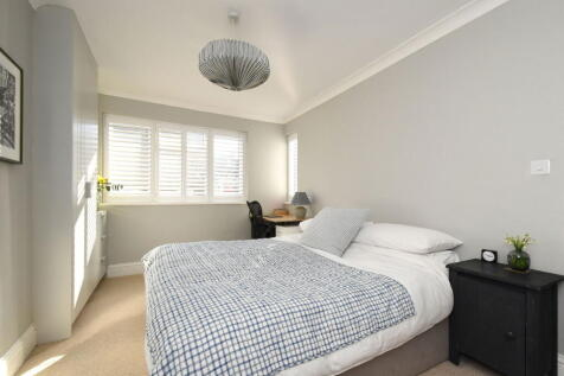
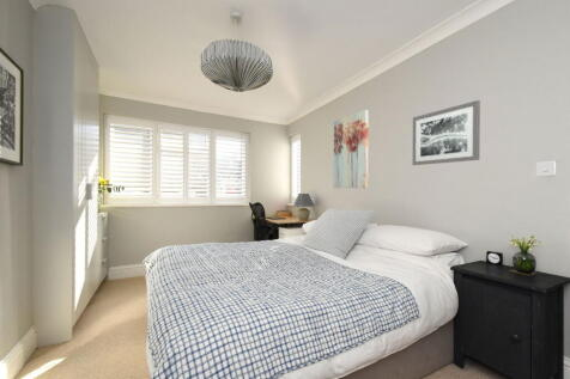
+ wall art [412,99,481,166]
+ wall art [333,109,370,189]
